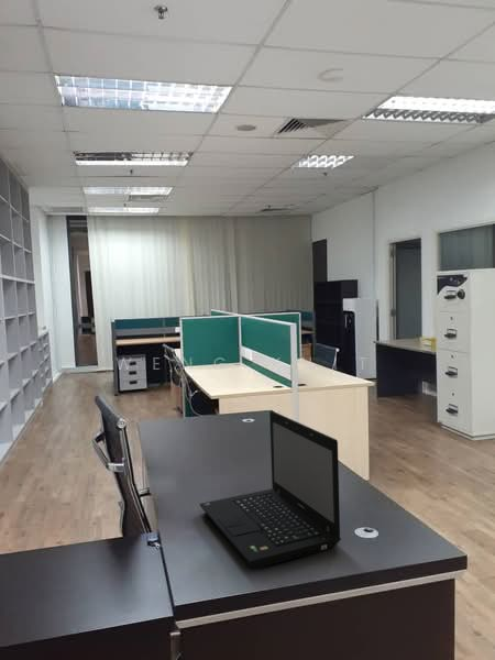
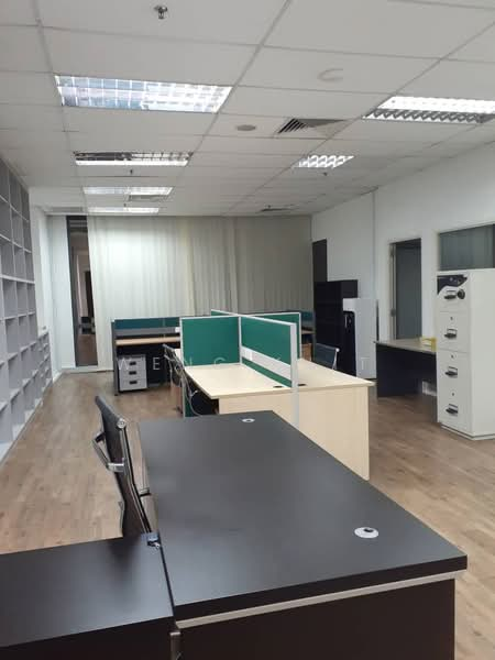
- laptop [199,409,342,569]
